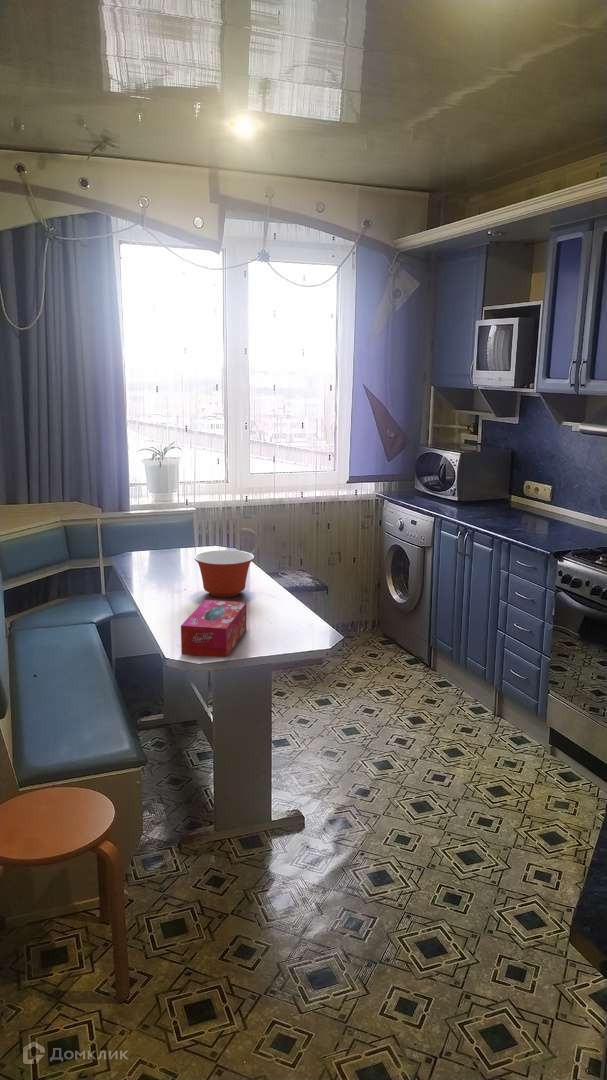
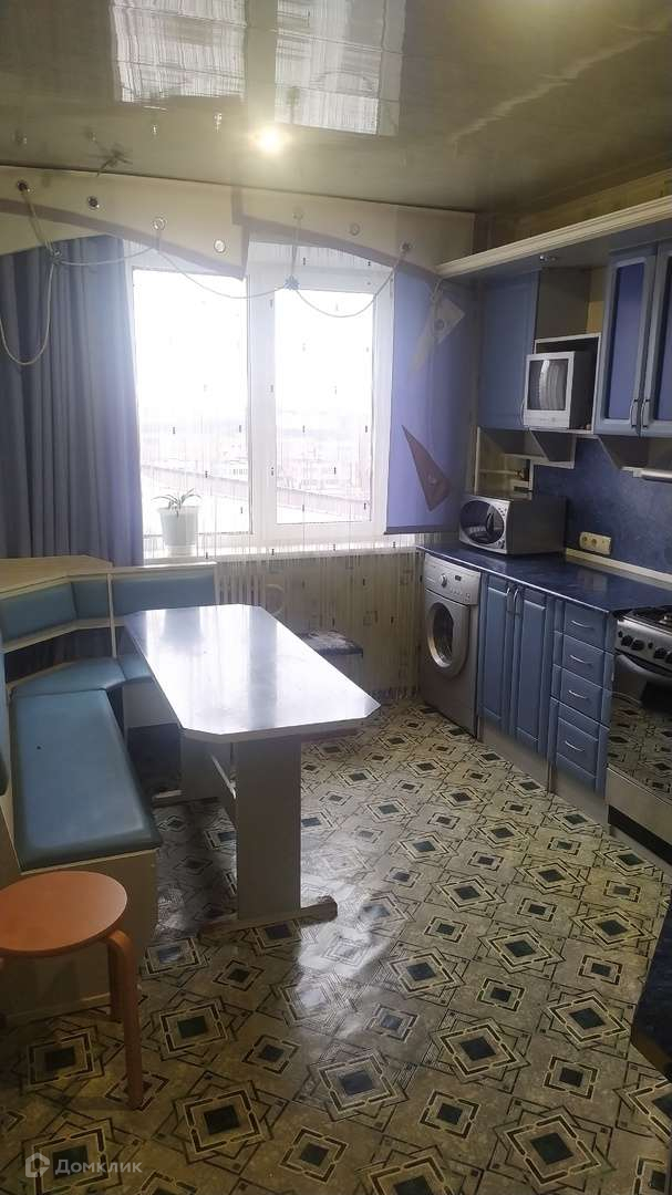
- tissue box [180,599,247,658]
- mixing bowl [193,549,255,598]
